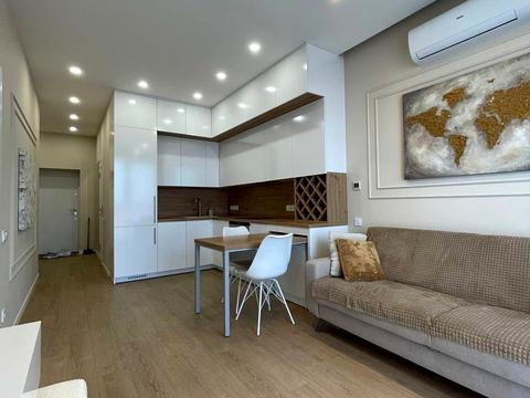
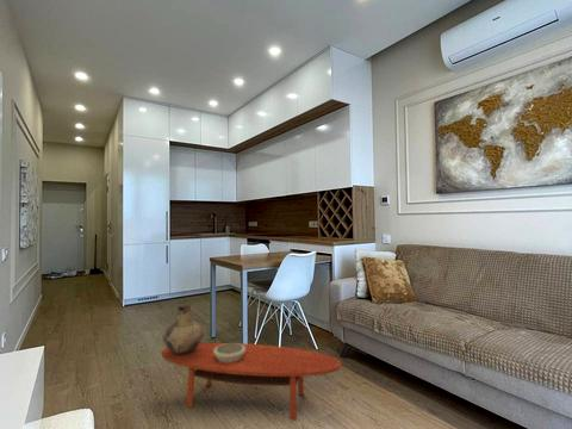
+ vase [161,304,205,354]
+ decorative bowl [213,342,245,362]
+ coffee table [160,342,343,422]
